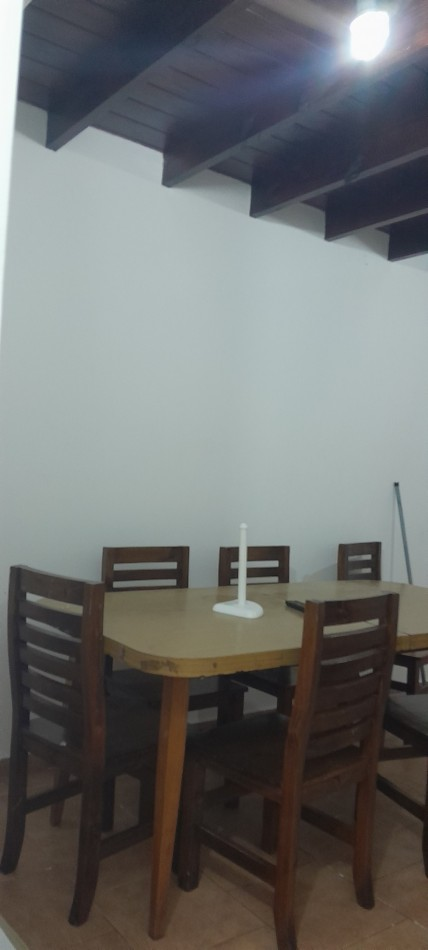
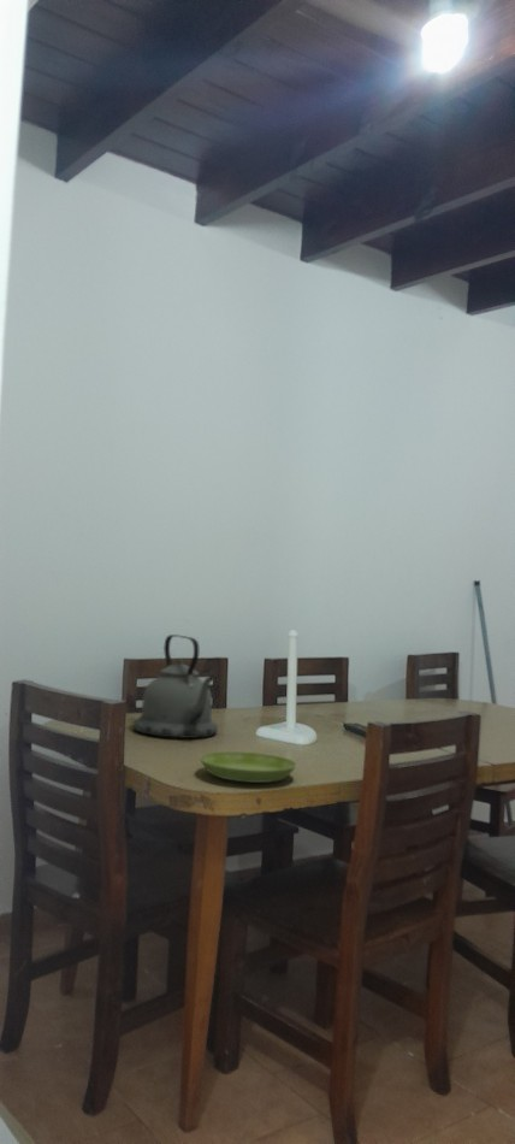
+ kettle [132,633,218,739]
+ saucer [199,750,298,784]
